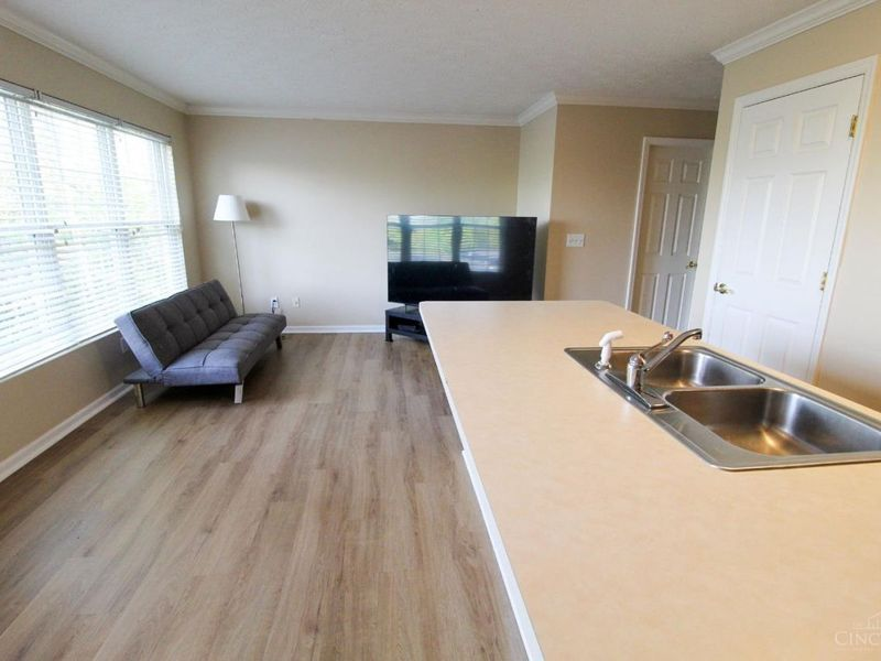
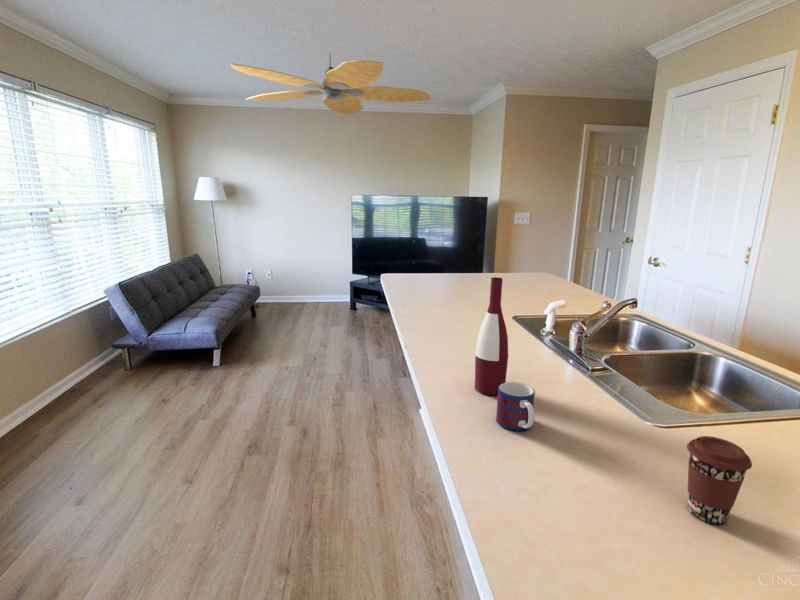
+ mug [495,381,536,431]
+ alcohol [474,276,509,396]
+ ceiling fan [230,52,433,115]
+ coffee cup [686,435,753,525]
